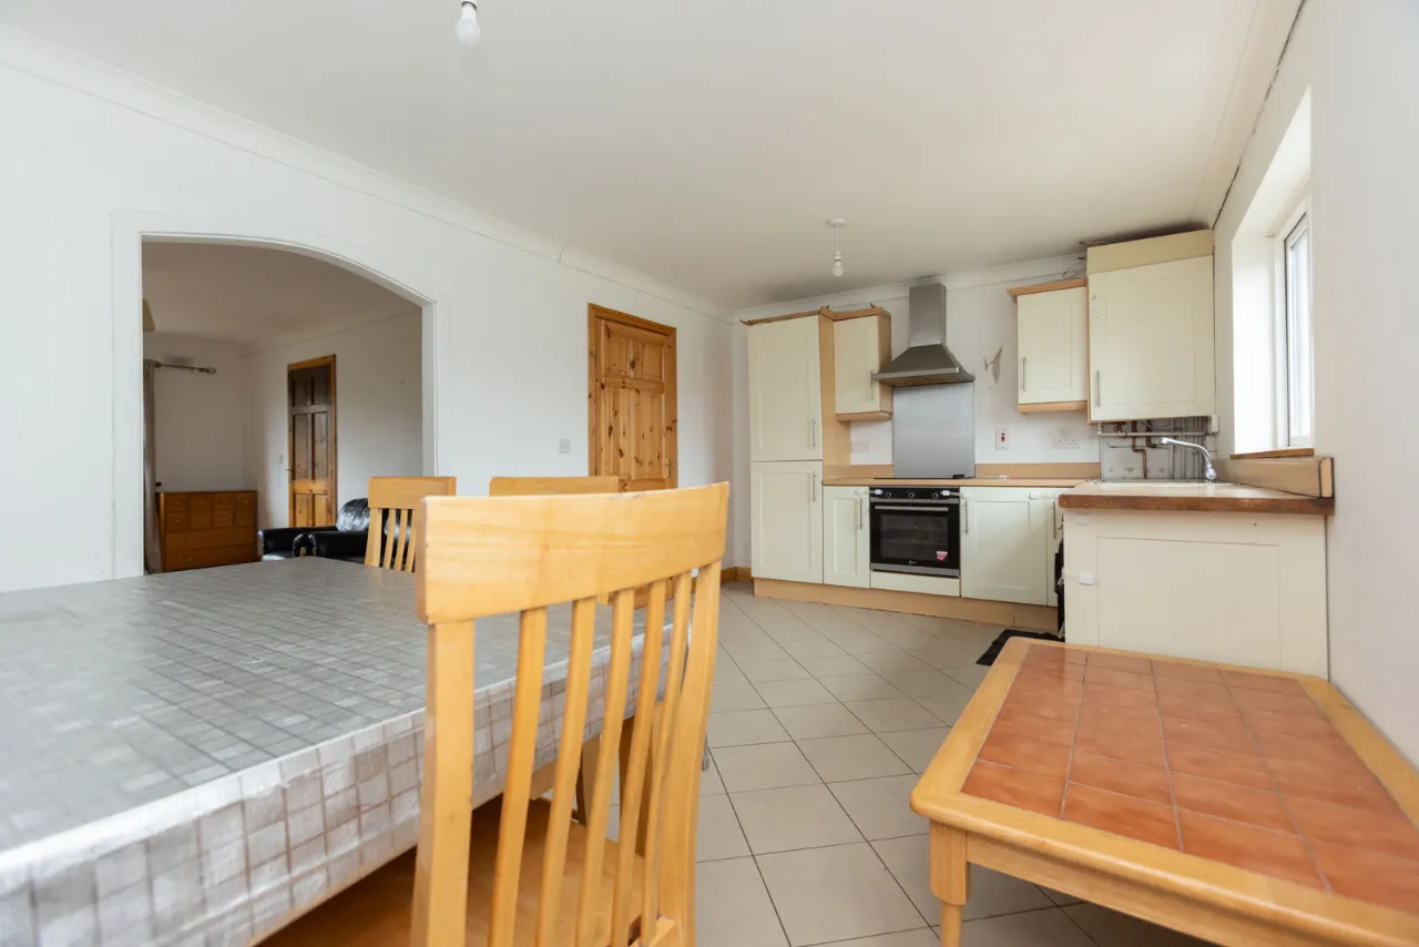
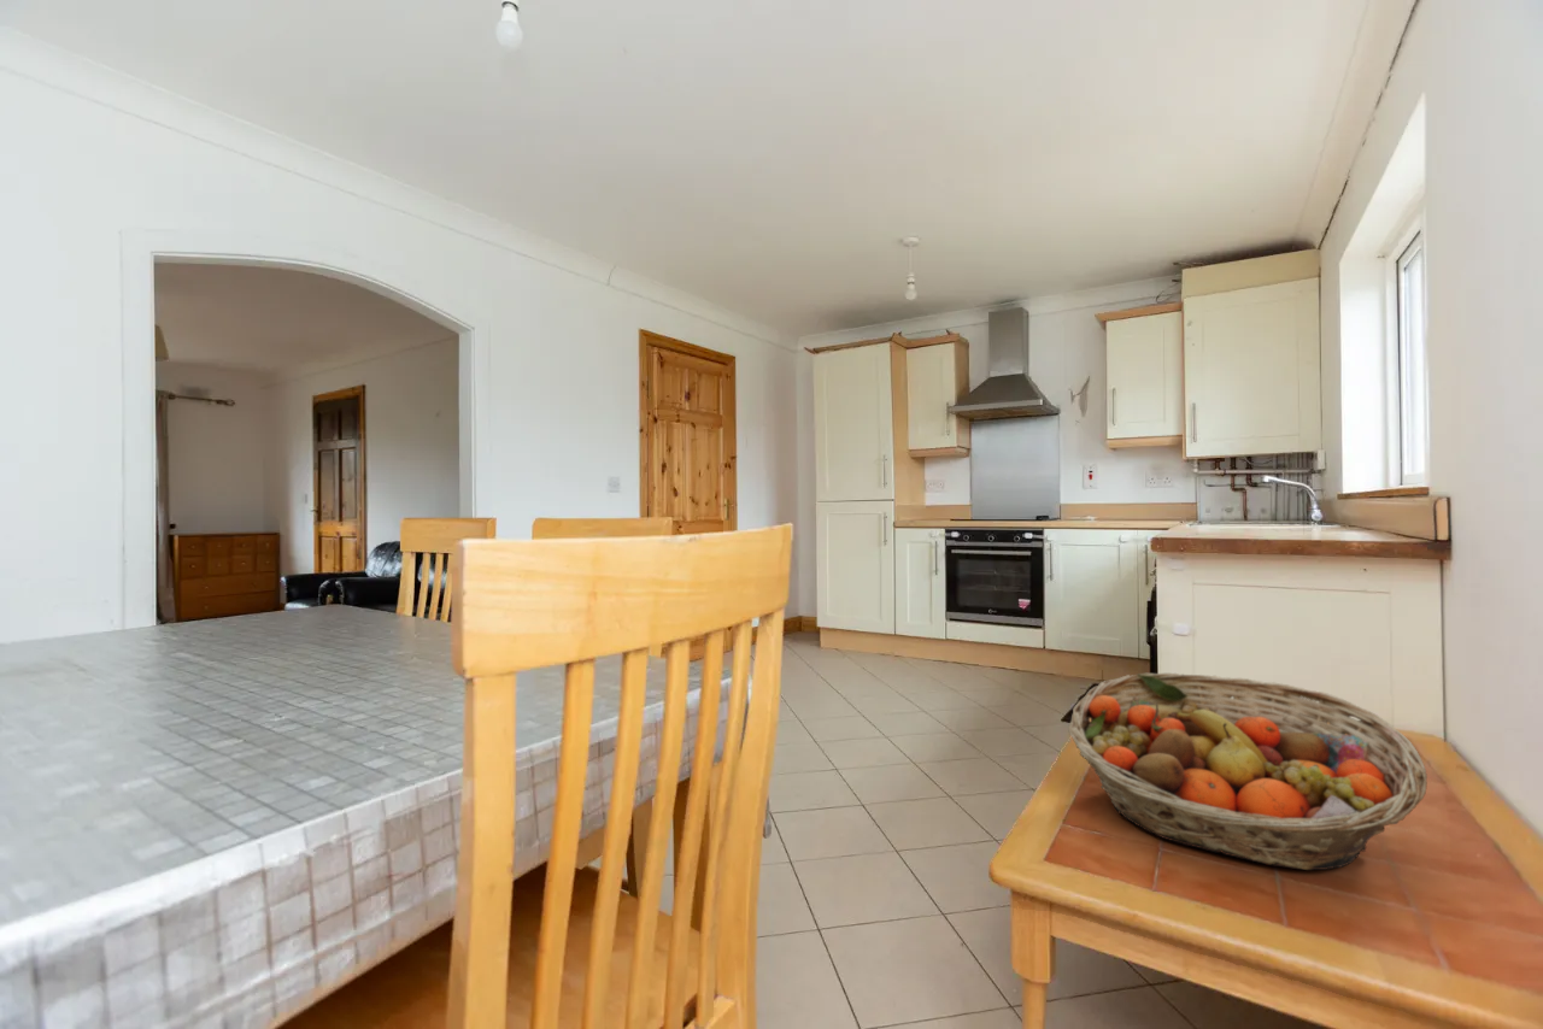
+ fruit basket [1067,672,1428,871]
